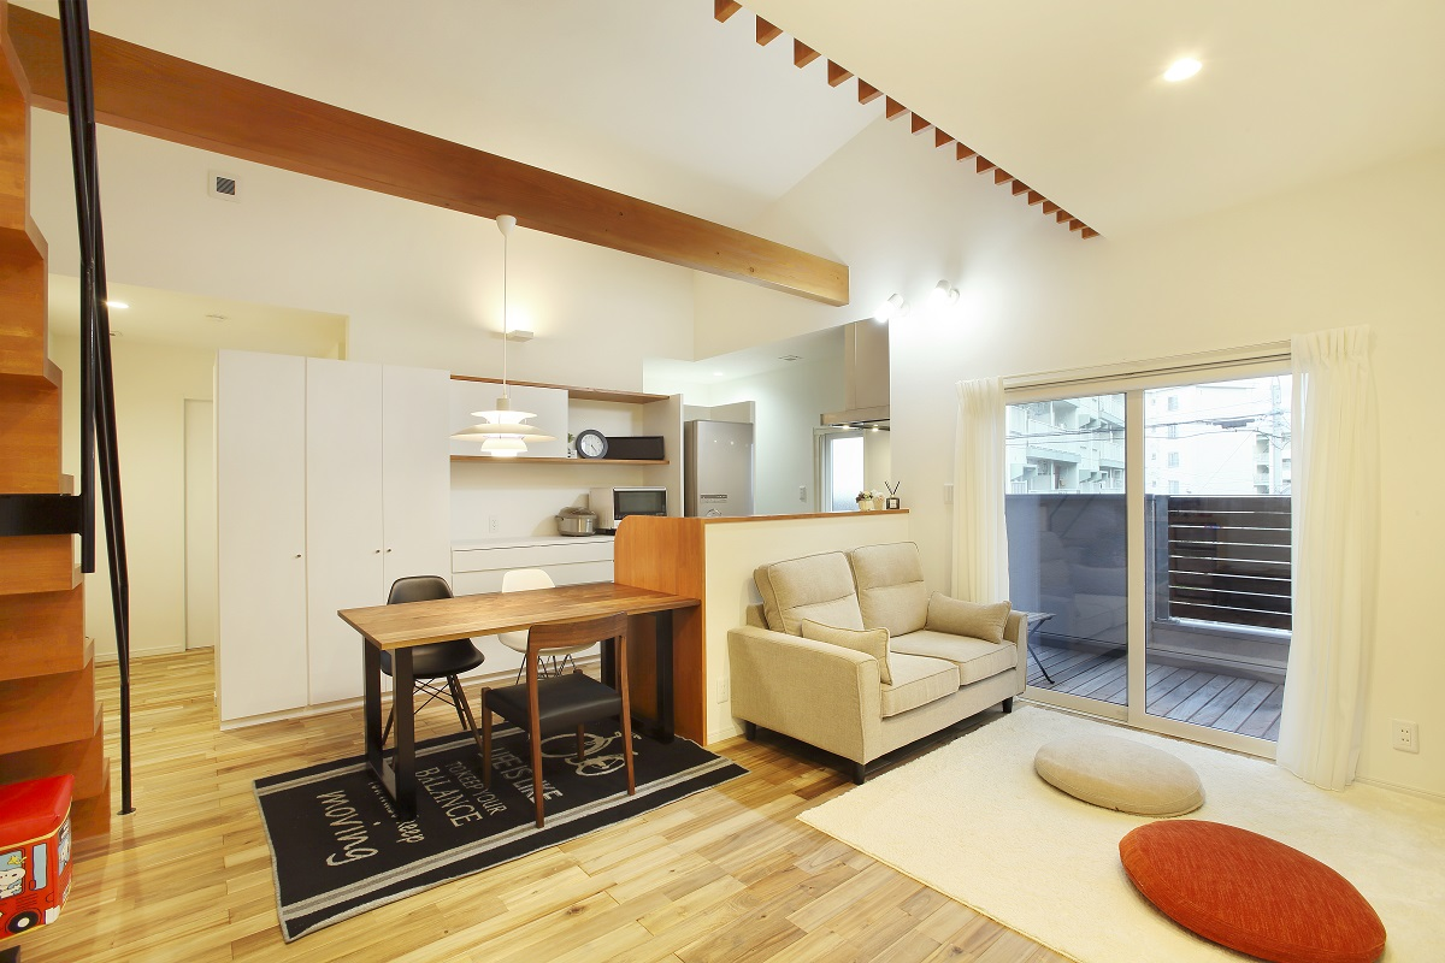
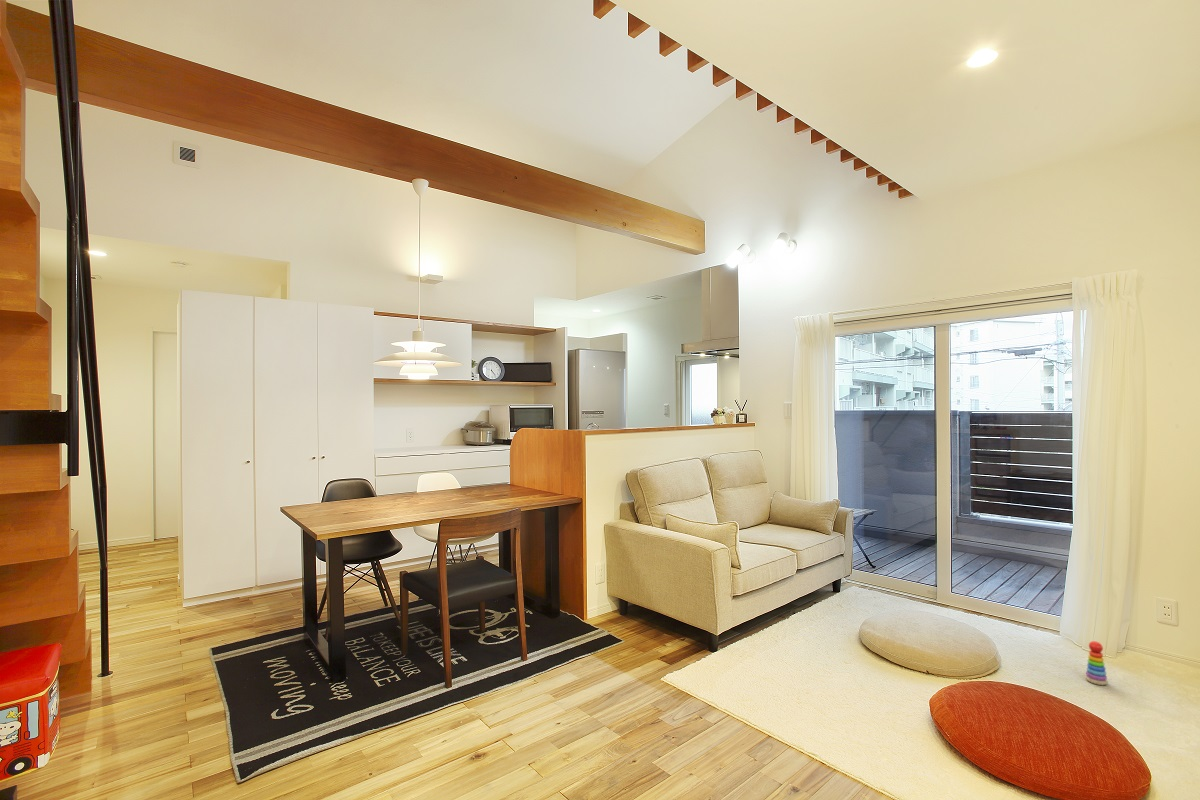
+ stacking toy [1084,640,1109,686]
